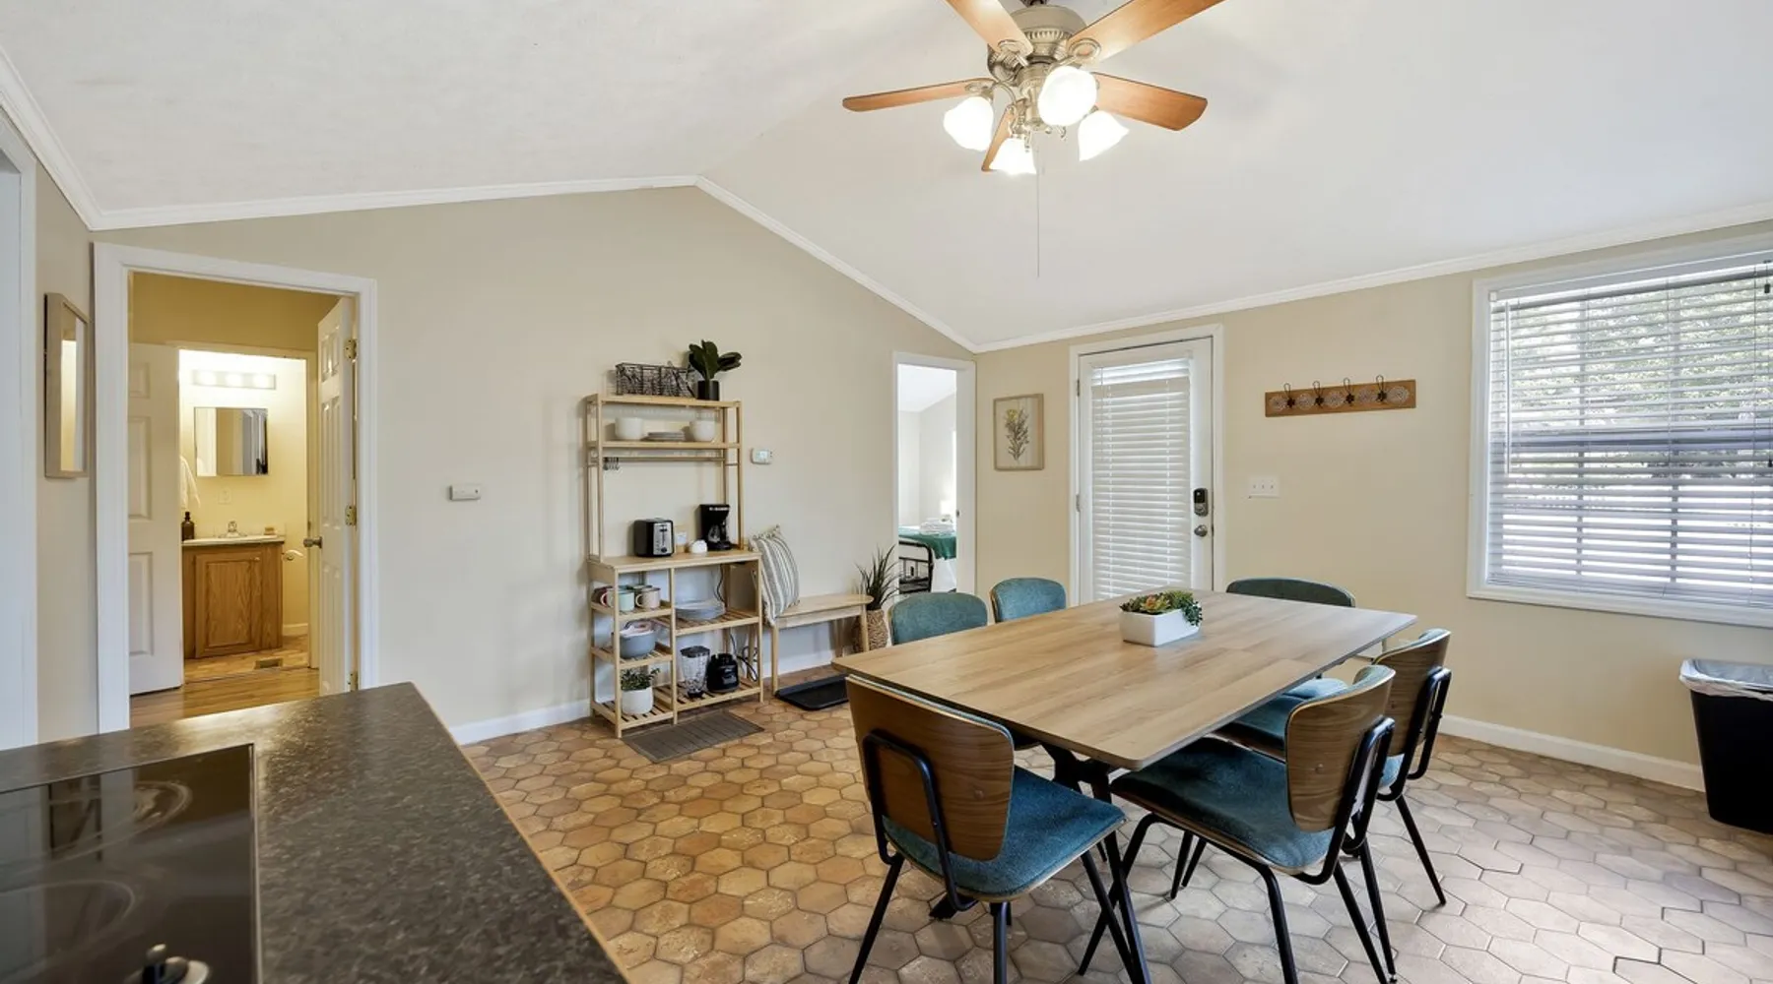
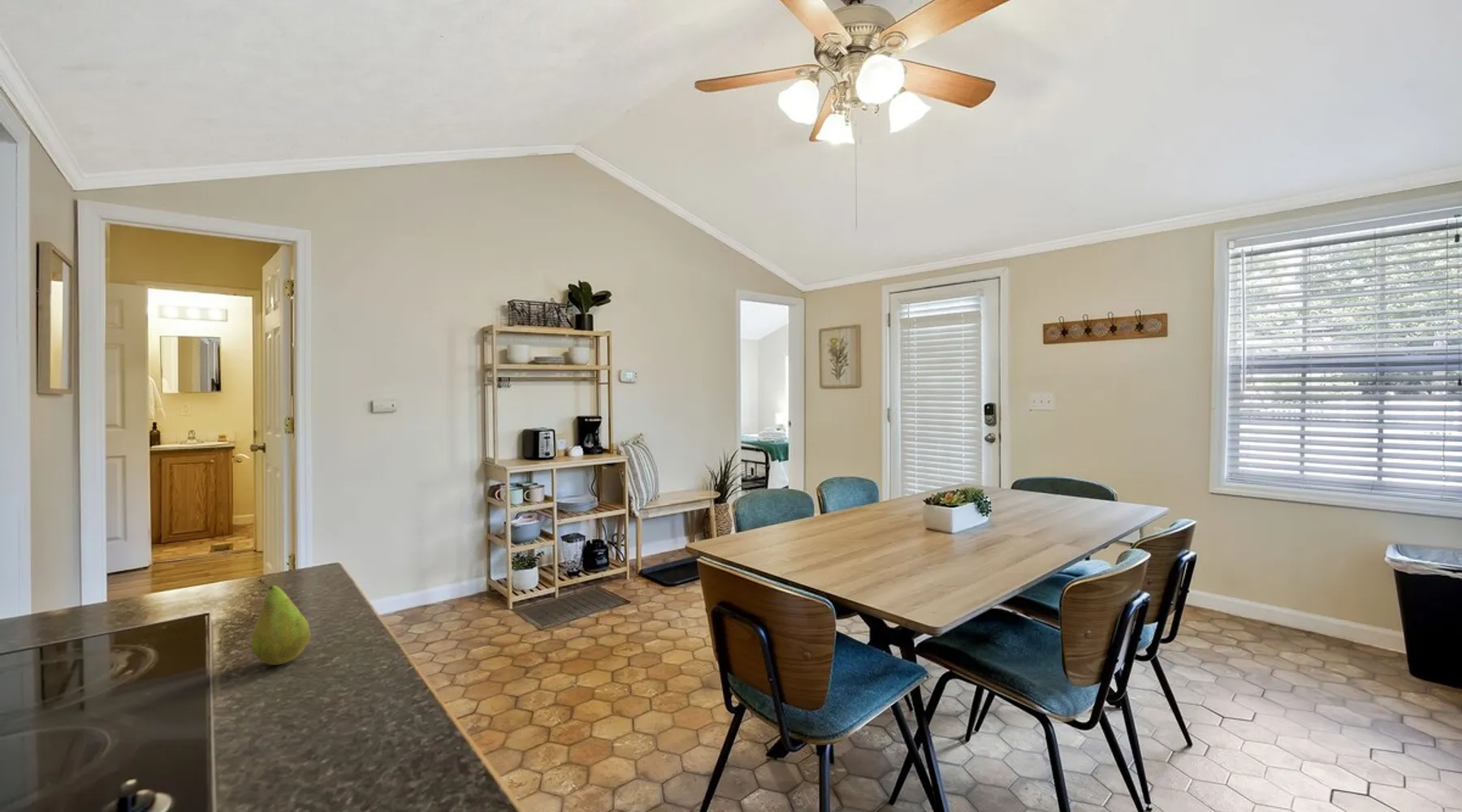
+ fruit [249,578,311,666]
